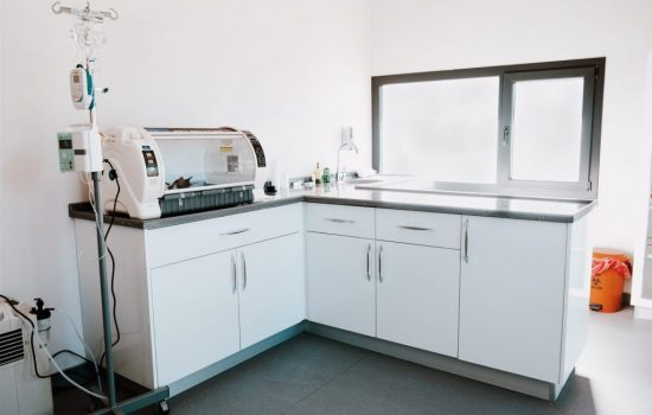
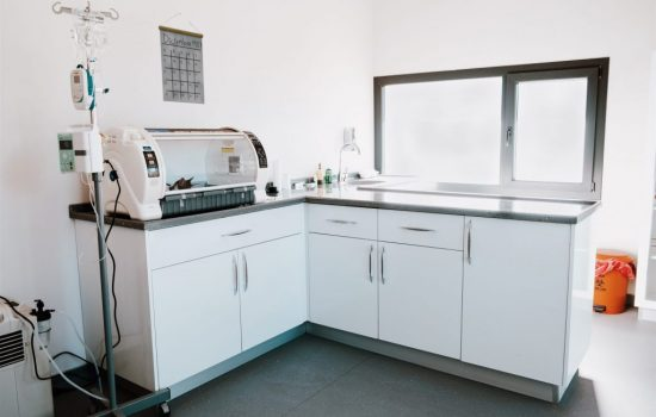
+ calendar [157,12,205,105]
